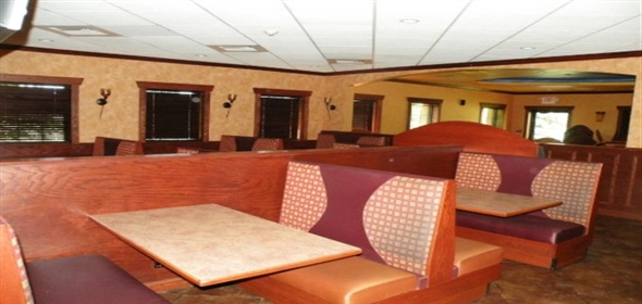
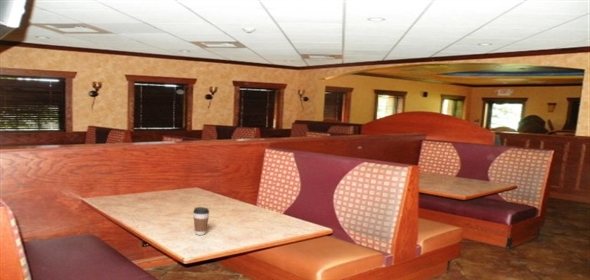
+ coffee cup [192,206,210,236]
